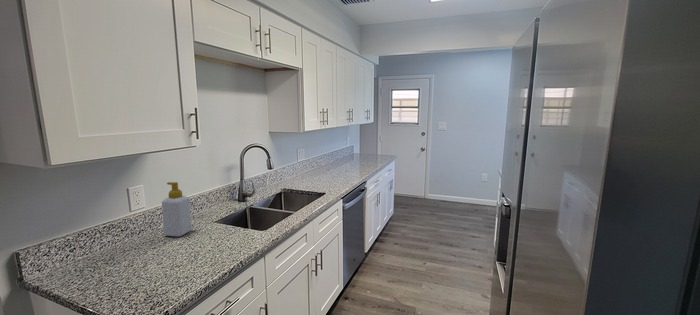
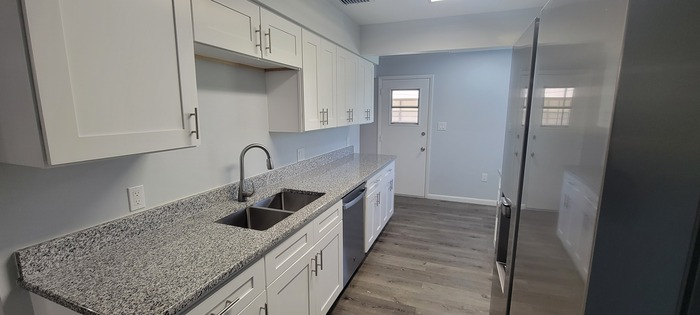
- soap bottle [161,181,193,237]
